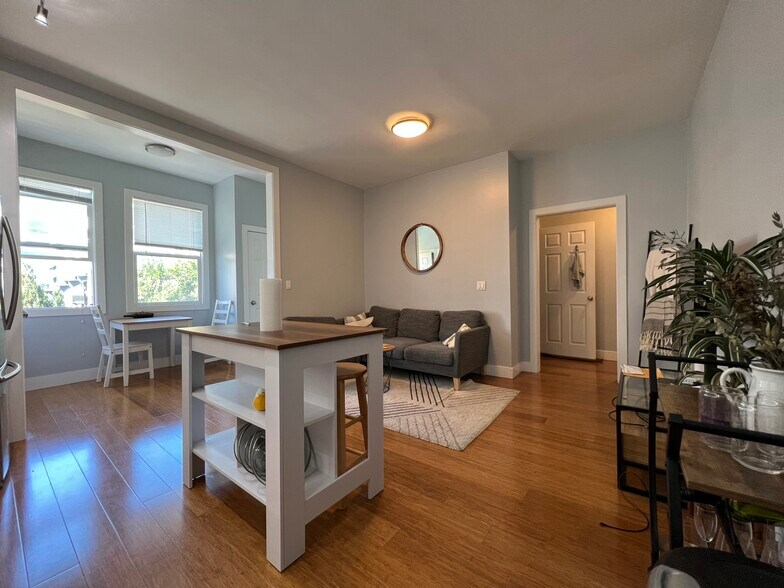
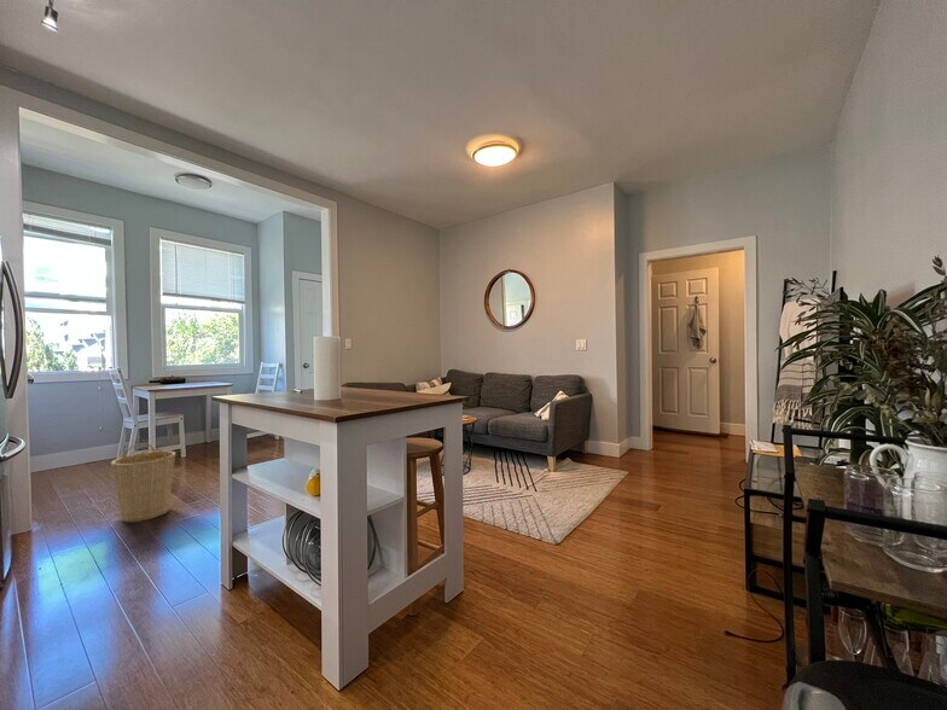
+ basket [110,442,176,523]
